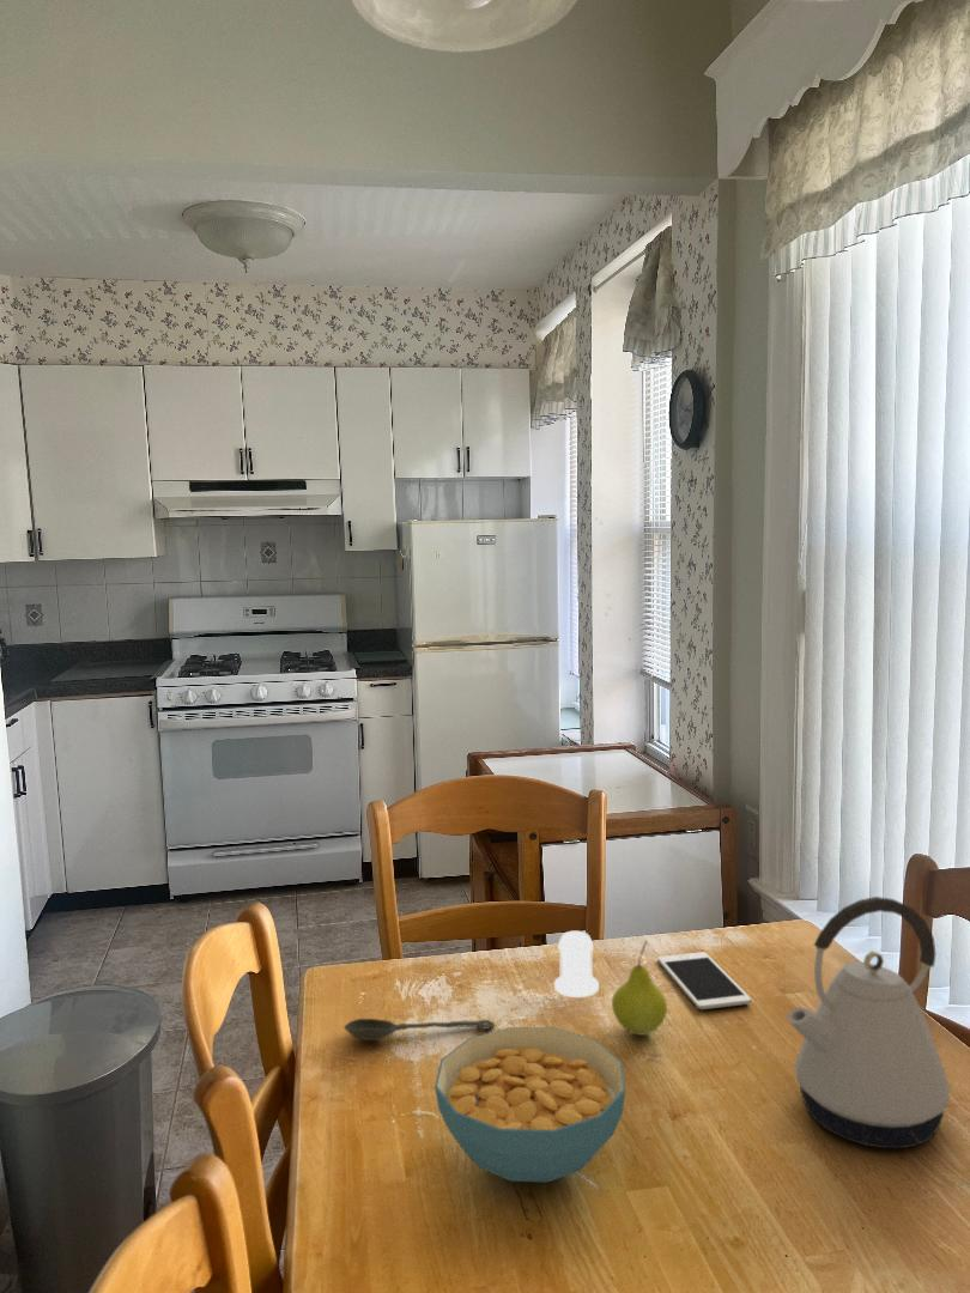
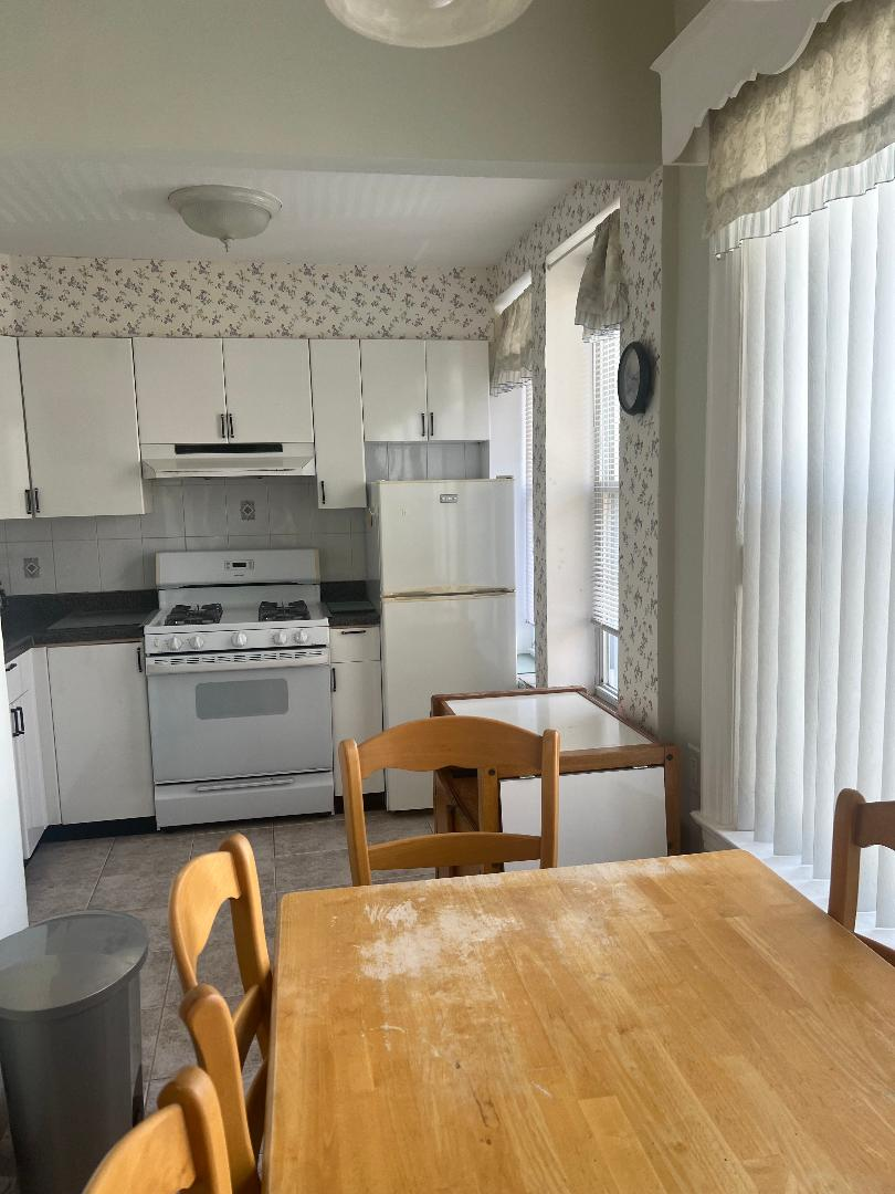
- spoon [342,1018,496,1042]
- cell phone [656,951,752,1010]
- cereal bowl [434,1026,626,1183]
- kettle [786,896,951,1149]
- fruit [611,940,668,1037]
- salt shaker [553,930,600,998]
